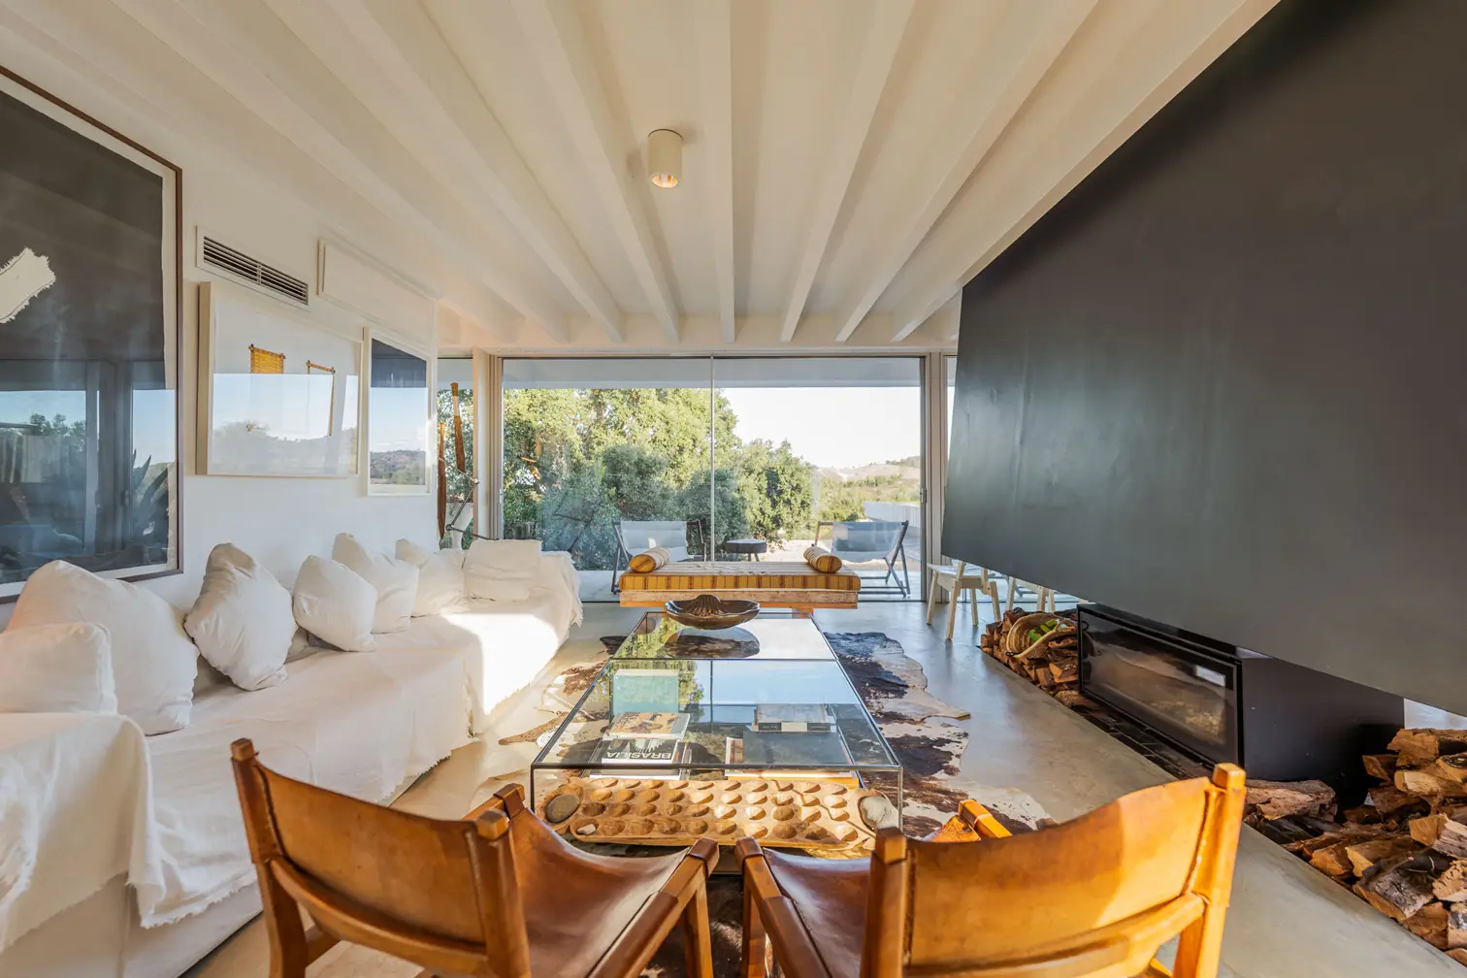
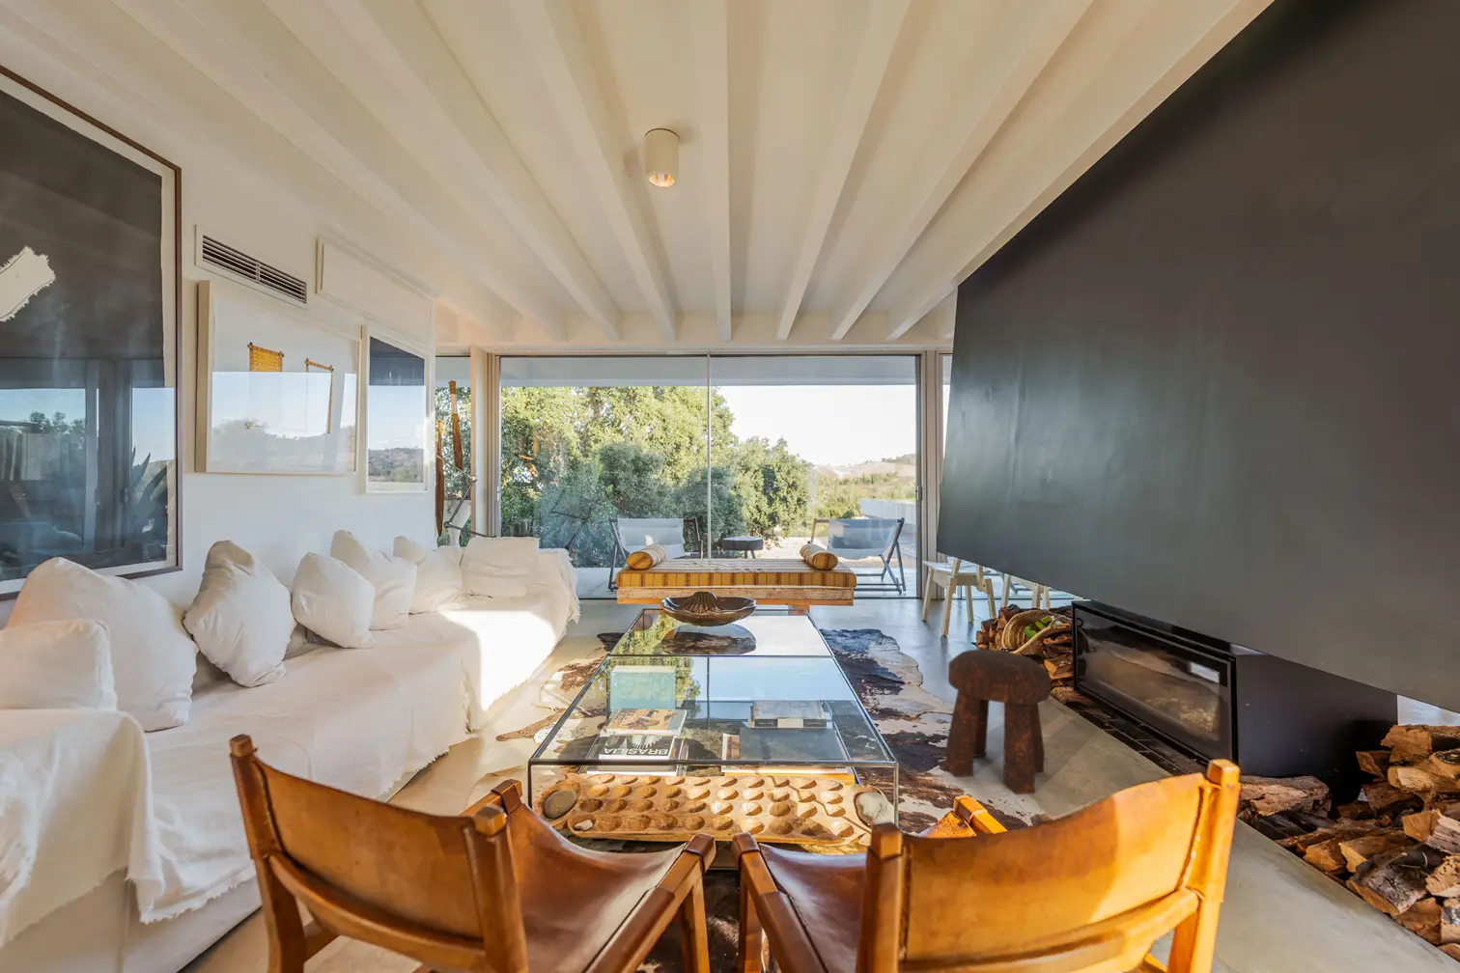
+ stool [943,648,1052,795]
